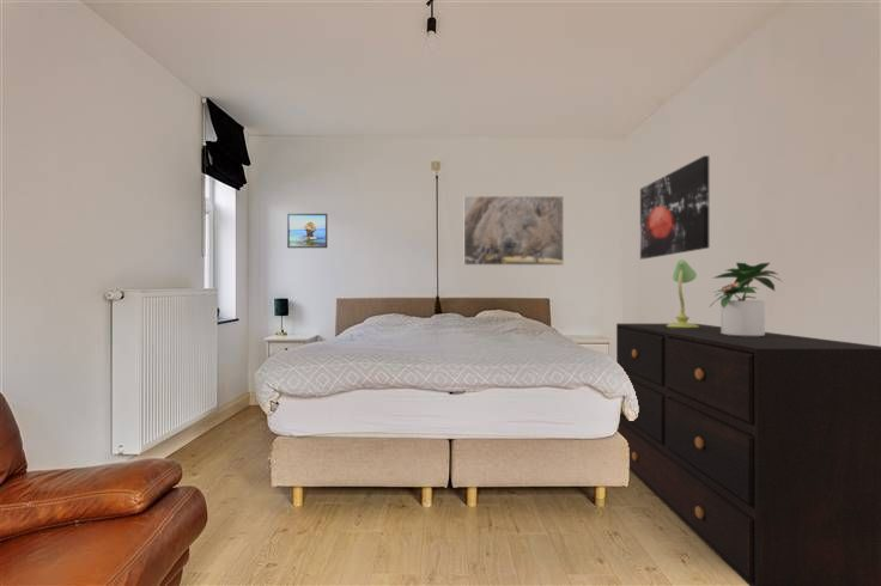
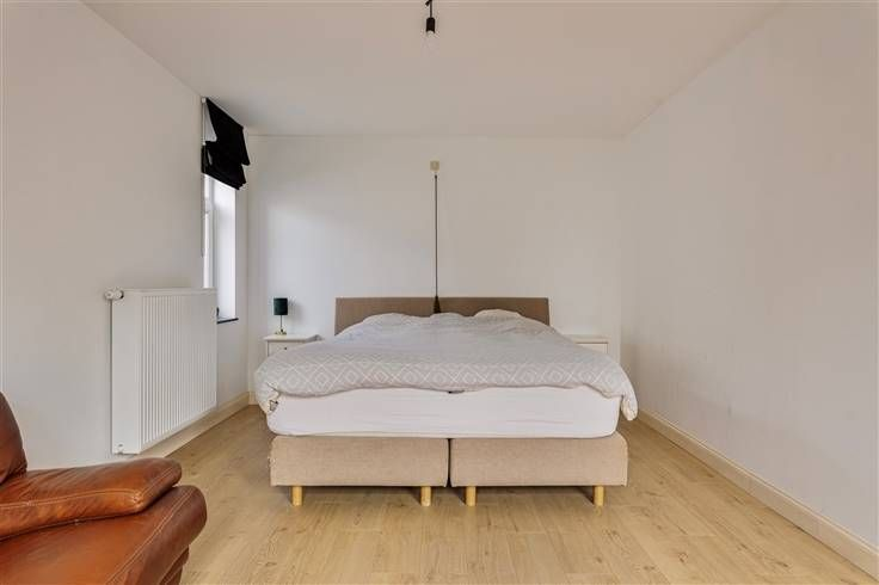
- wall art [639,154,710,260]
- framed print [286,213,328,249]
- potted plant [710,262,783,337]
- dresser [615,323,881,586]
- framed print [463,195,565,267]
- table lamp [667,258,699,329]
